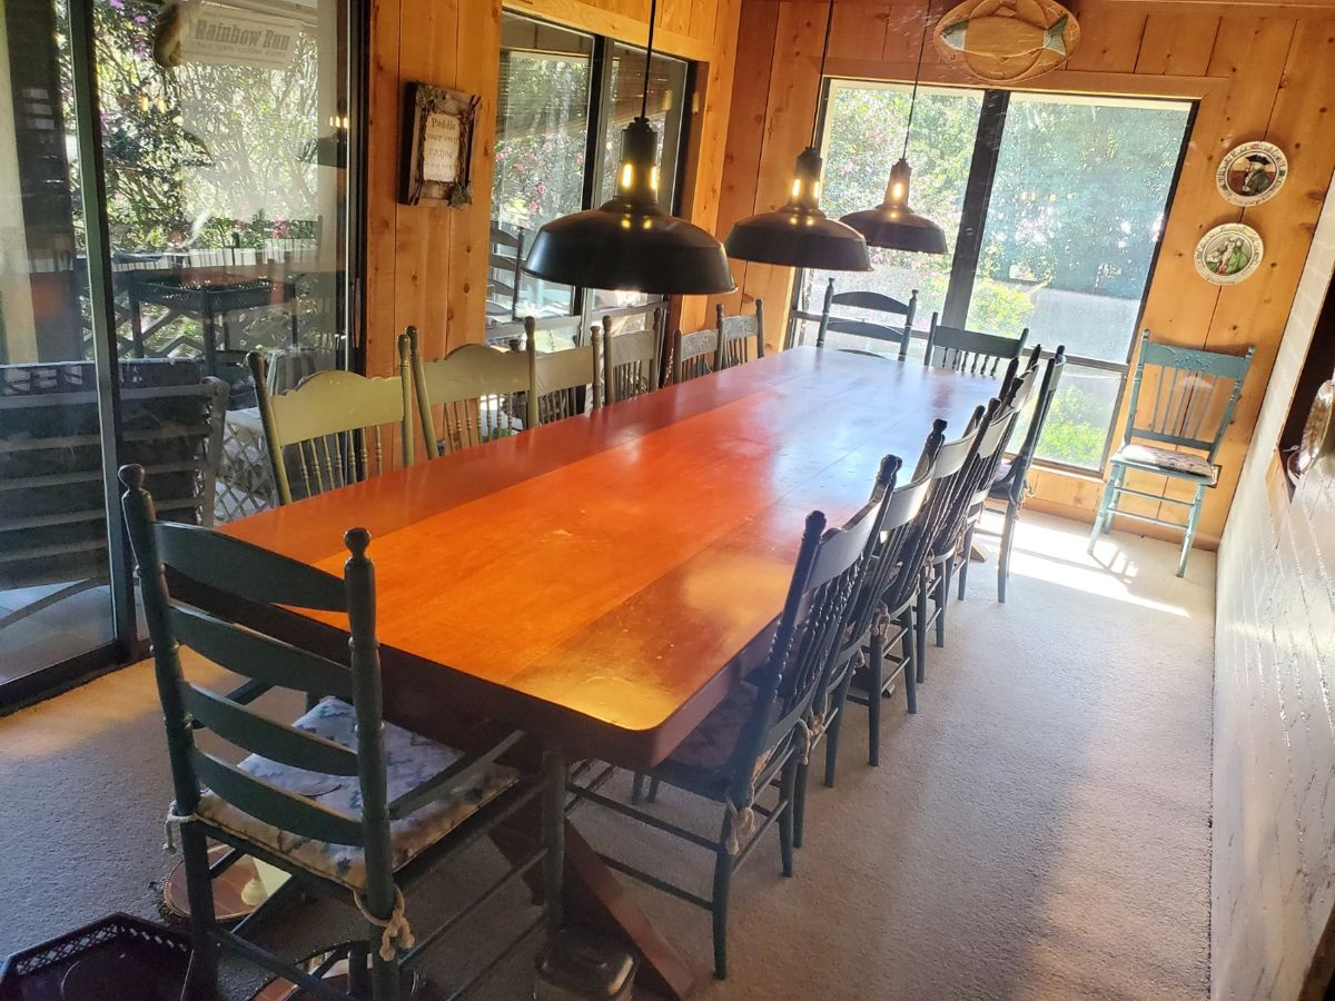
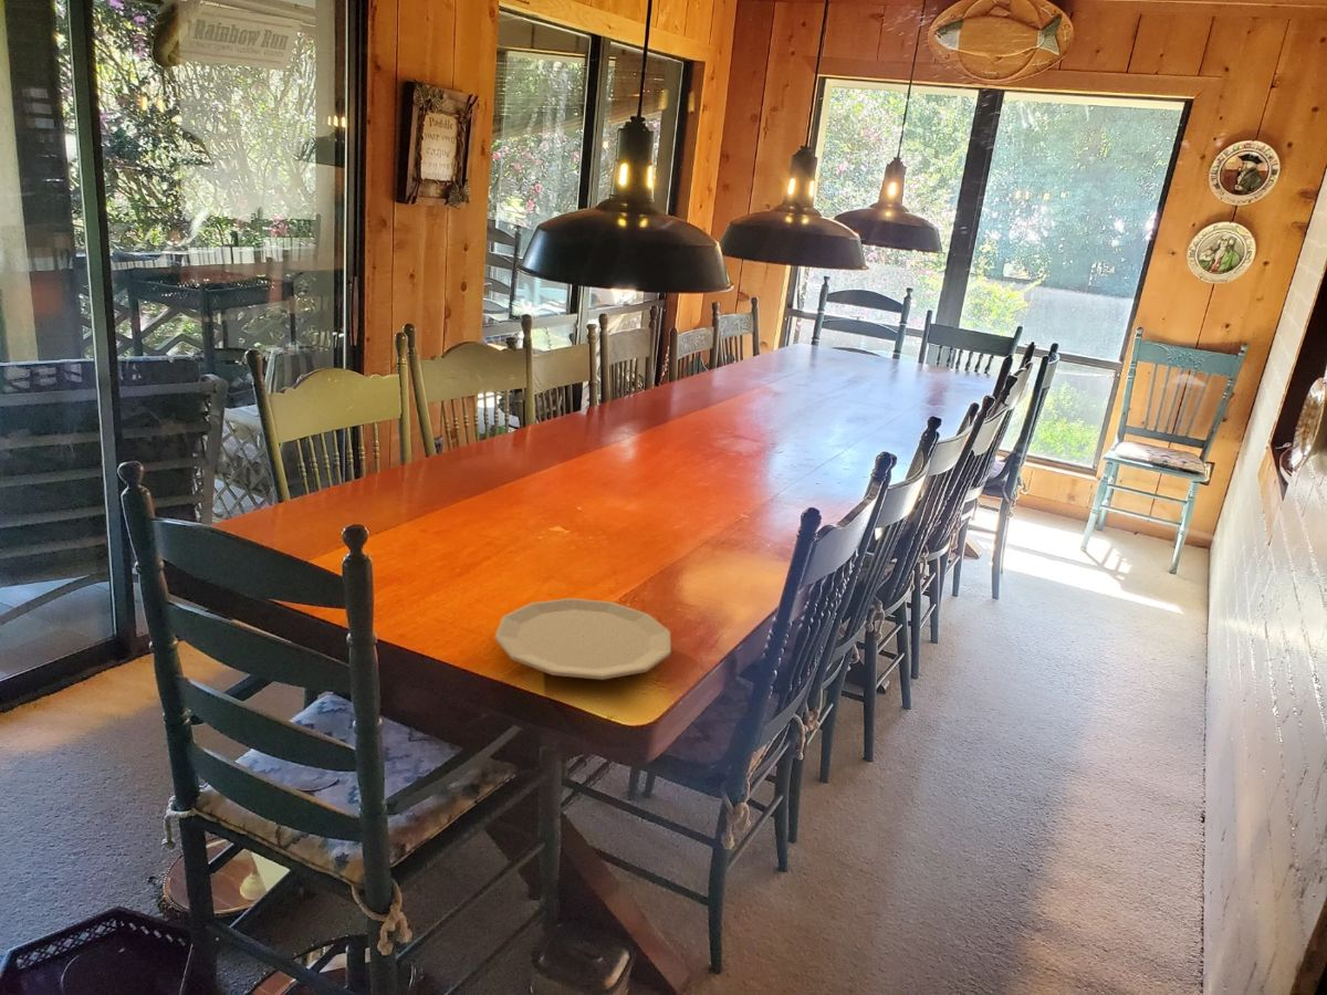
+ plate [494,597,672,681]
